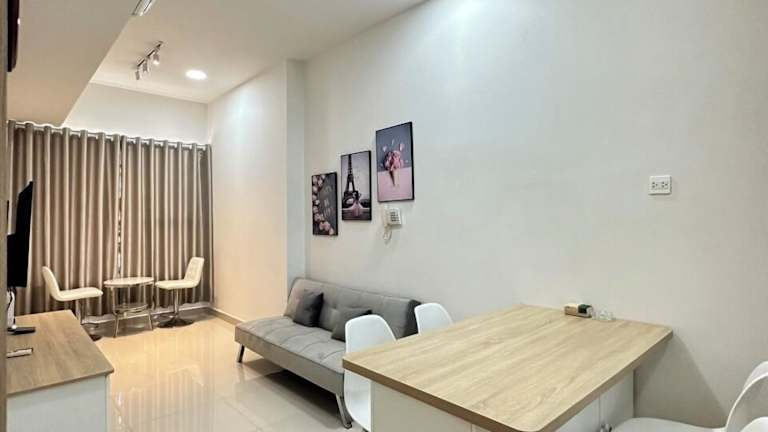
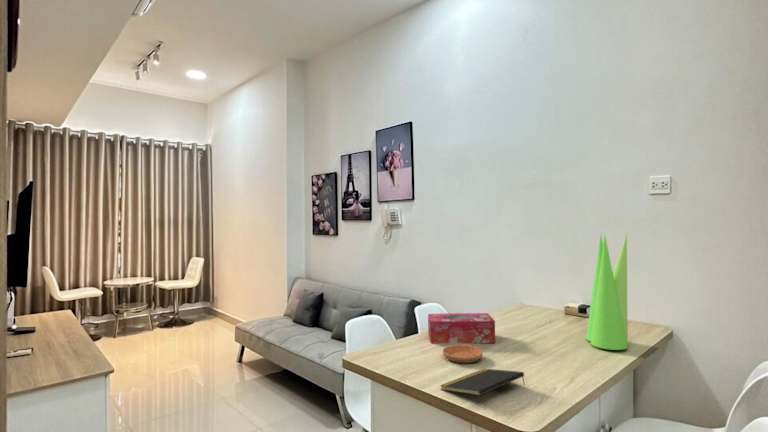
+ notepad [439,368,526,397]
+ tissue box [427,312,496,344]
+ plant [585,232,629,351]
+ saucer [441,344,484,364]
